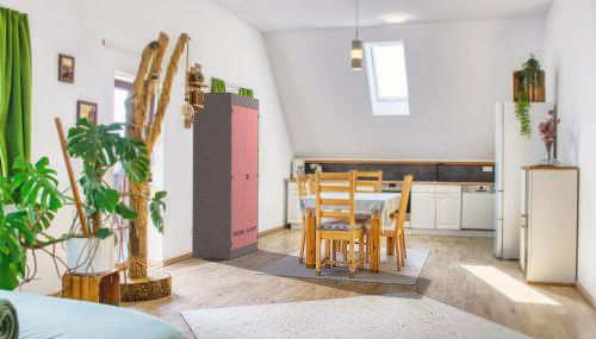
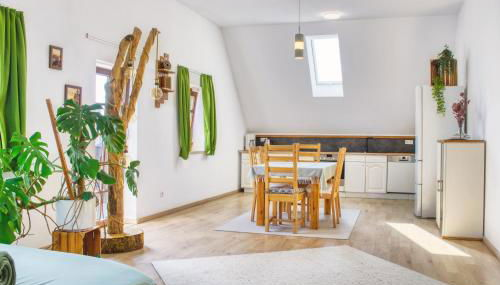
- storage cabinet [191,90,260,260]
